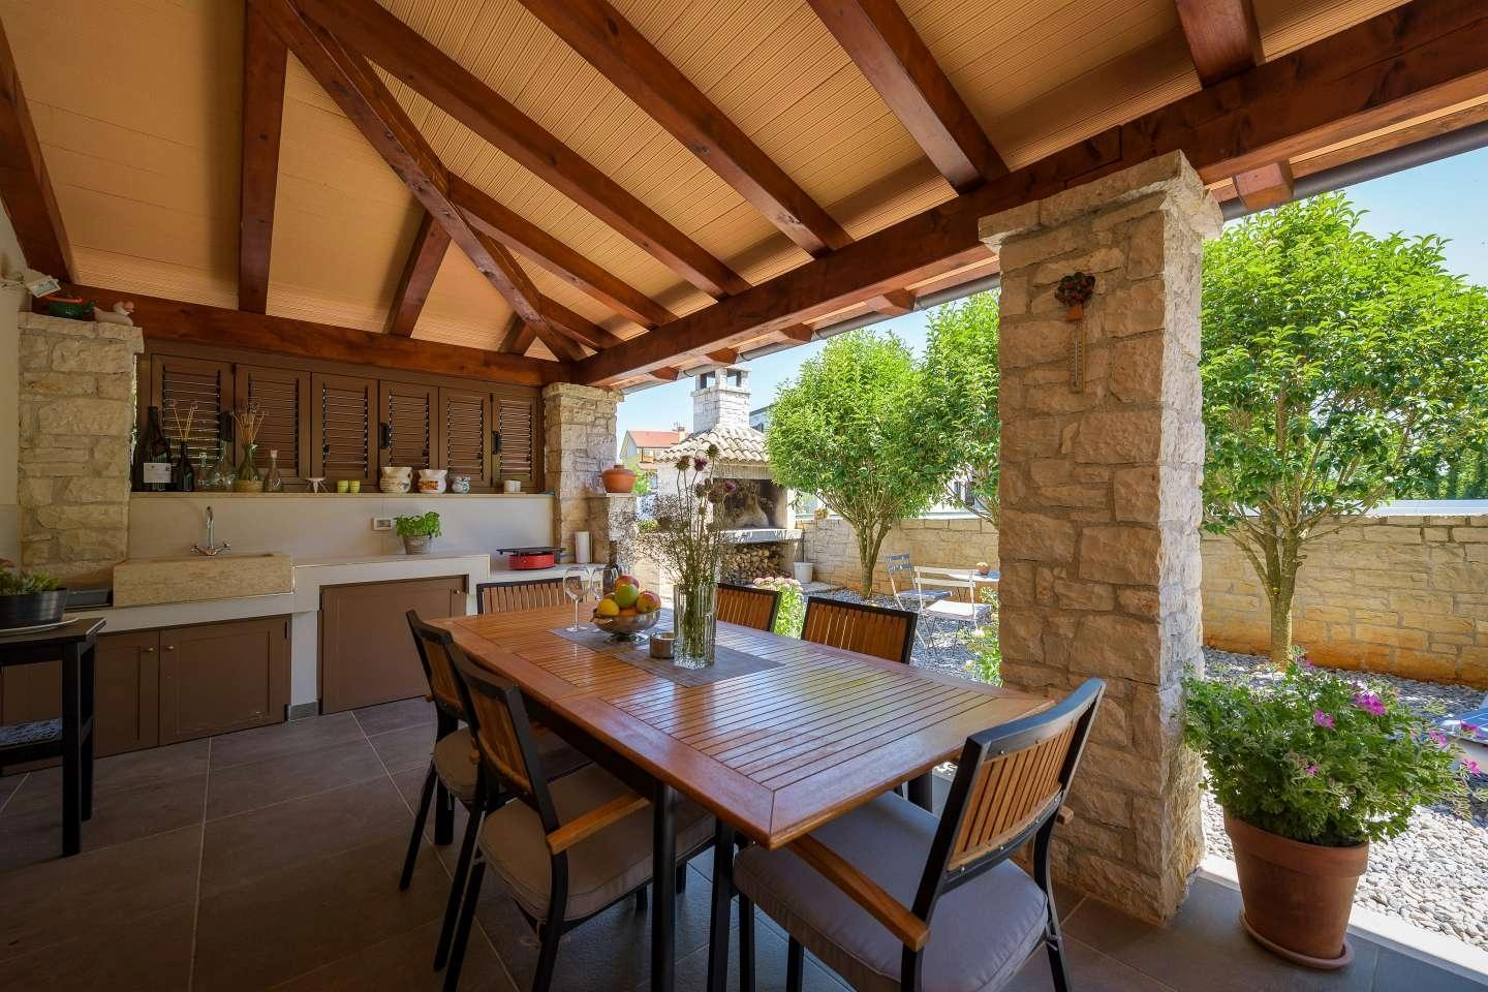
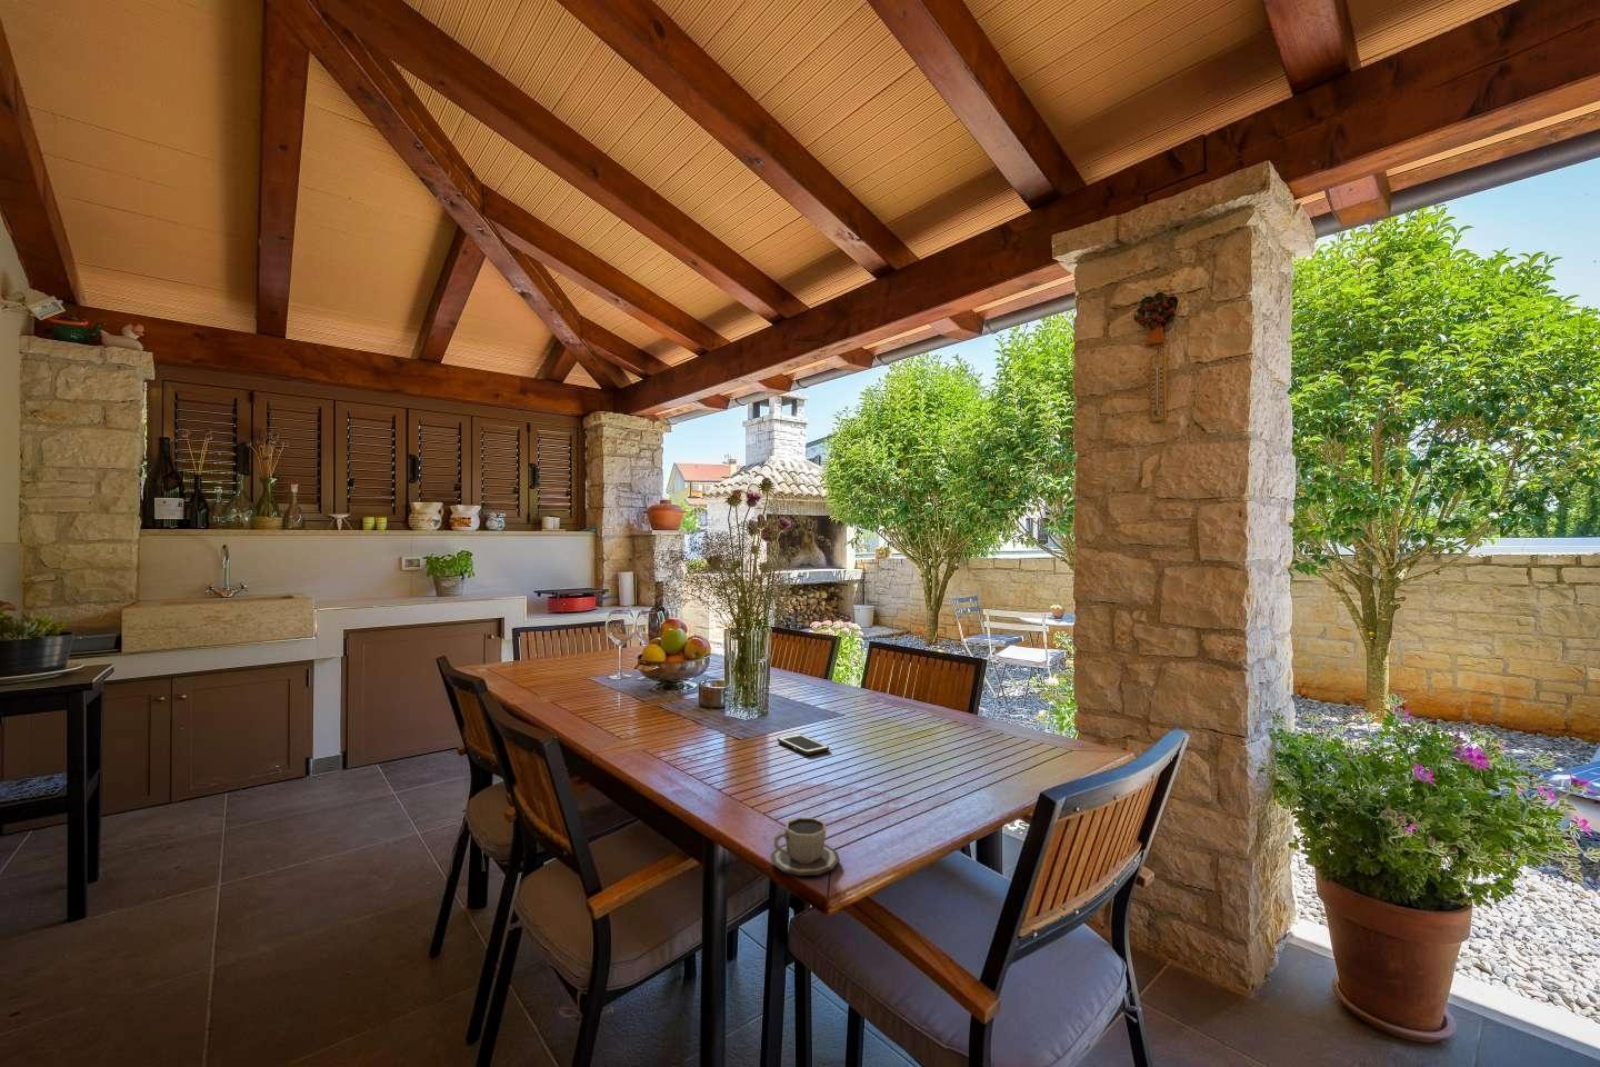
+ cup [770,817,842,876]
+ cell phone [776,732,830,756]
